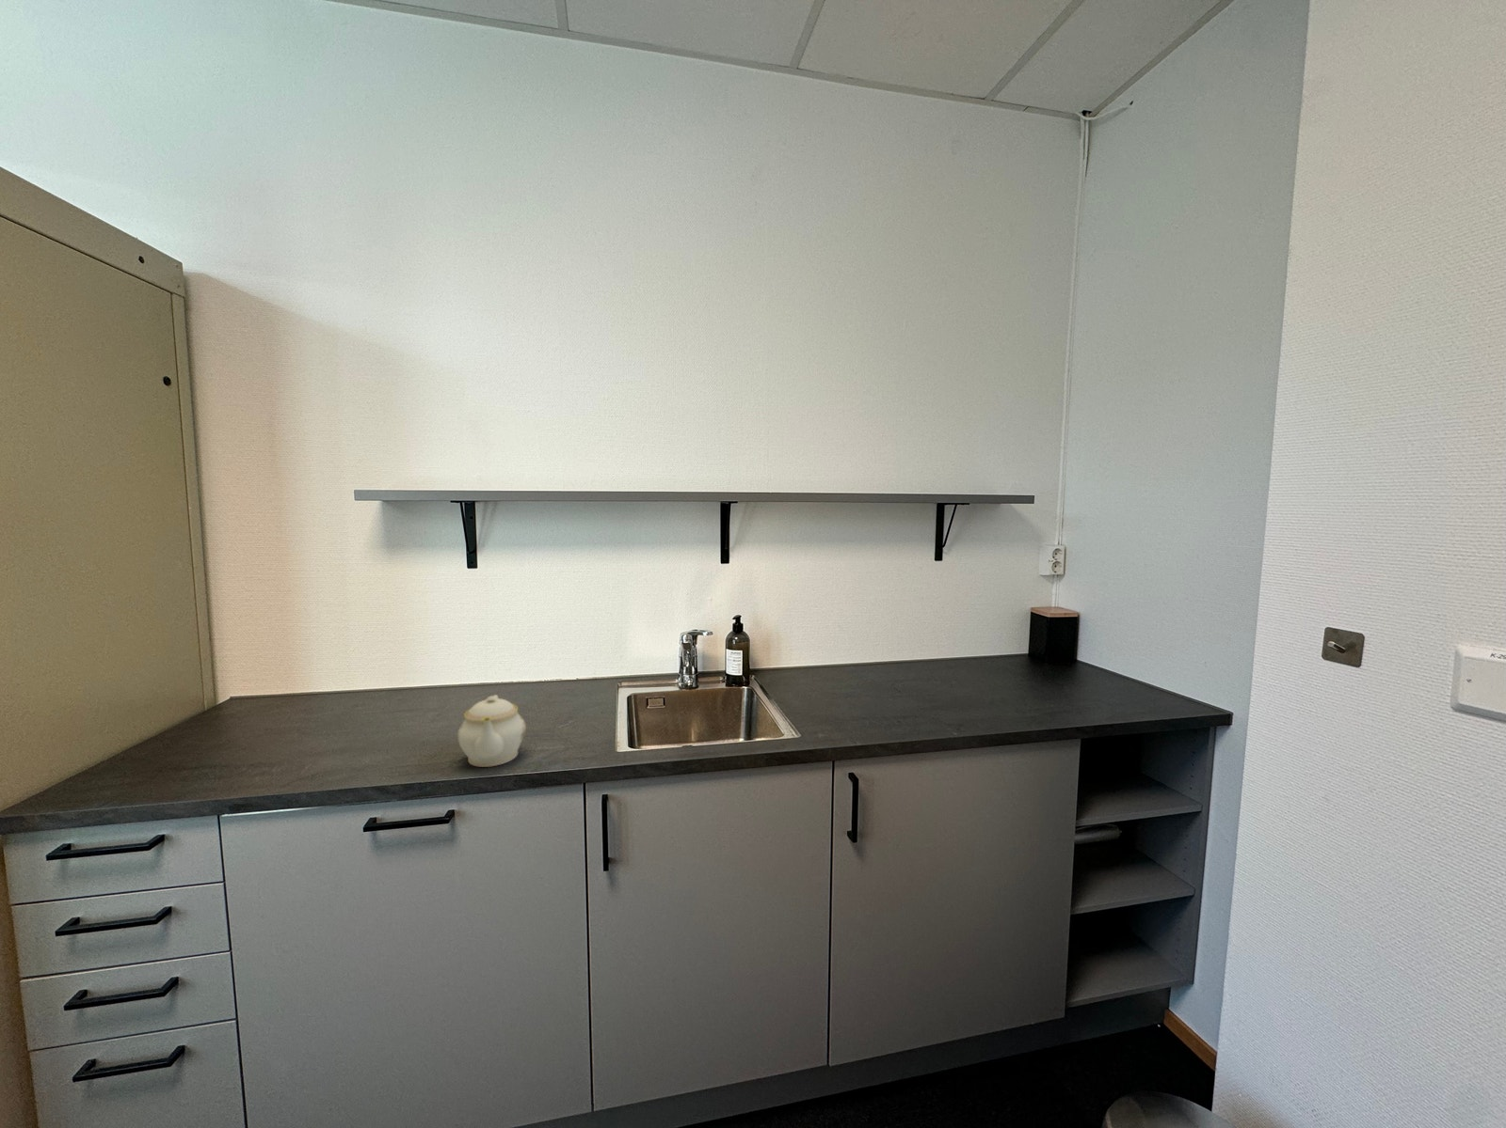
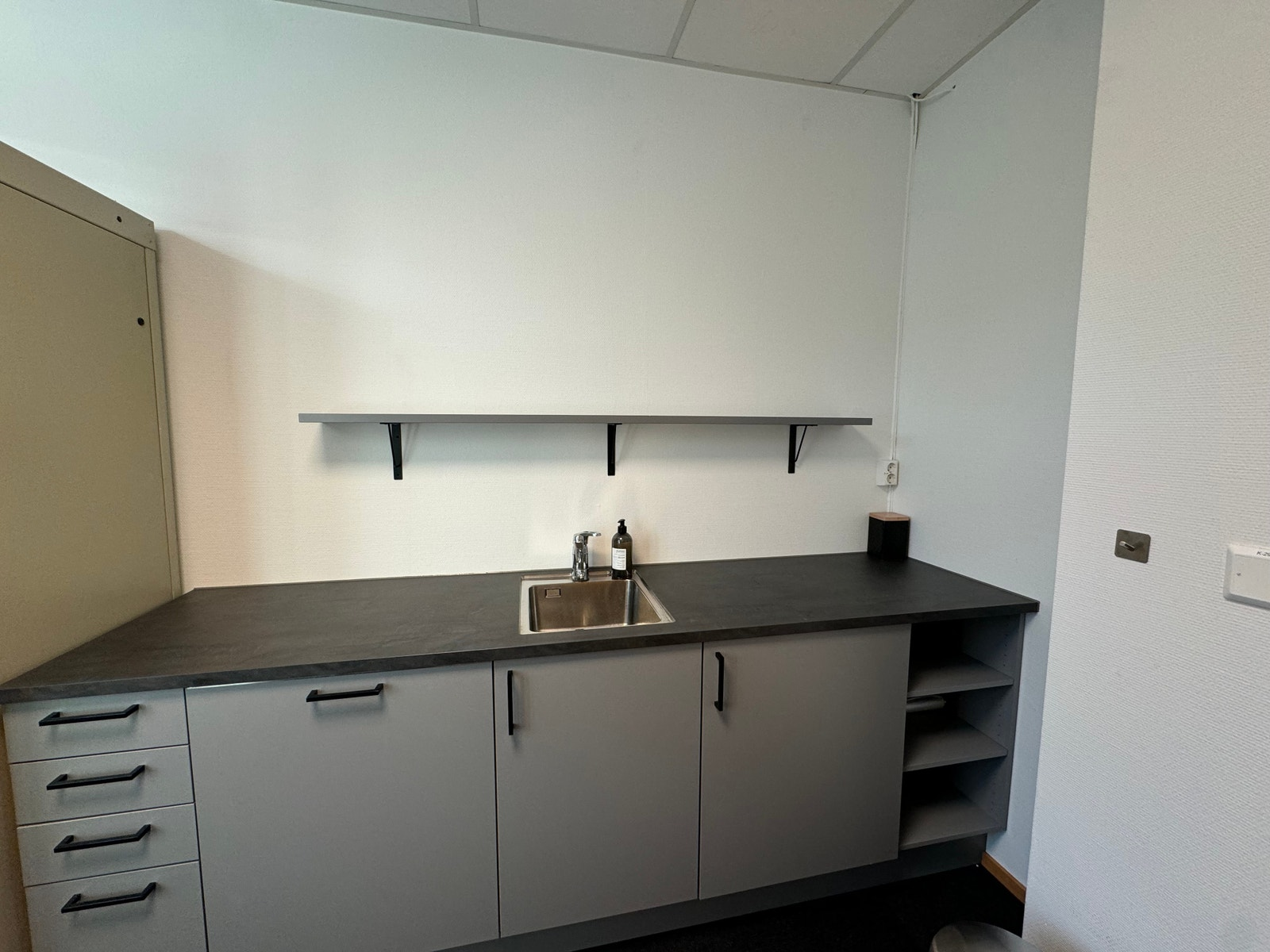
- teapot [457,693,527,768]
